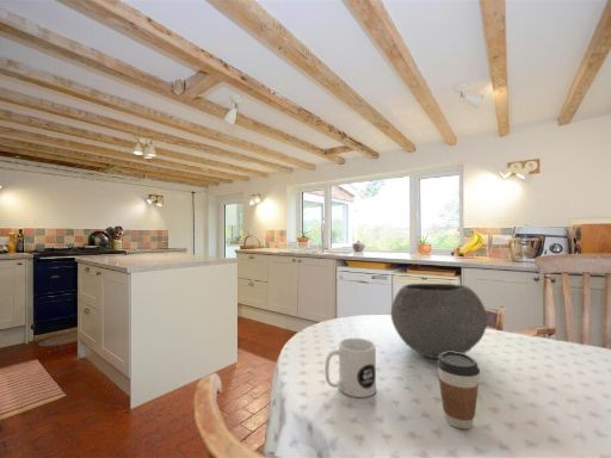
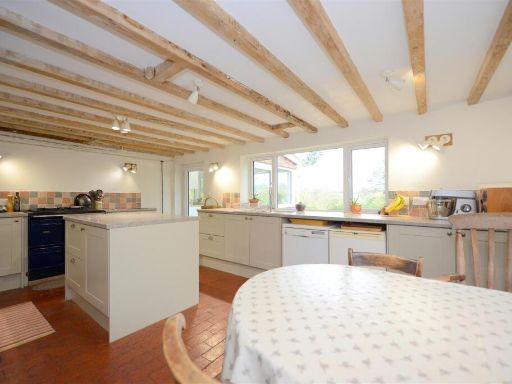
- bowl [390,283,488,360]
- coffee cup [436,352,481,429]
- mug [323,338,377,398]
